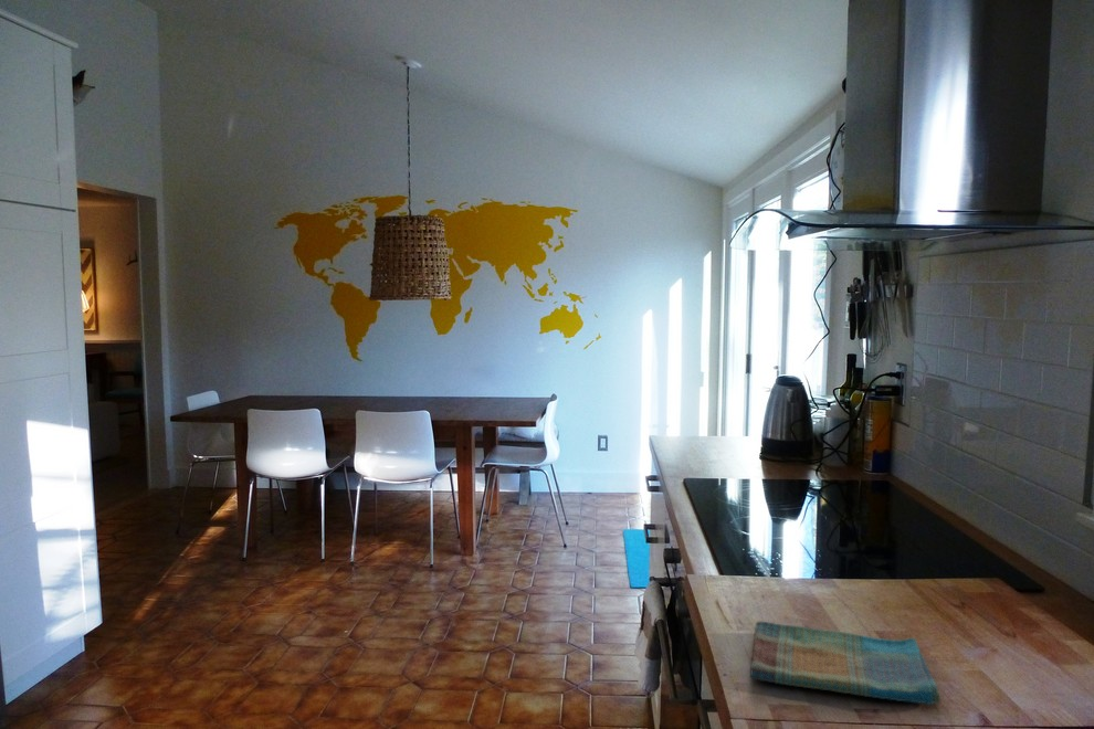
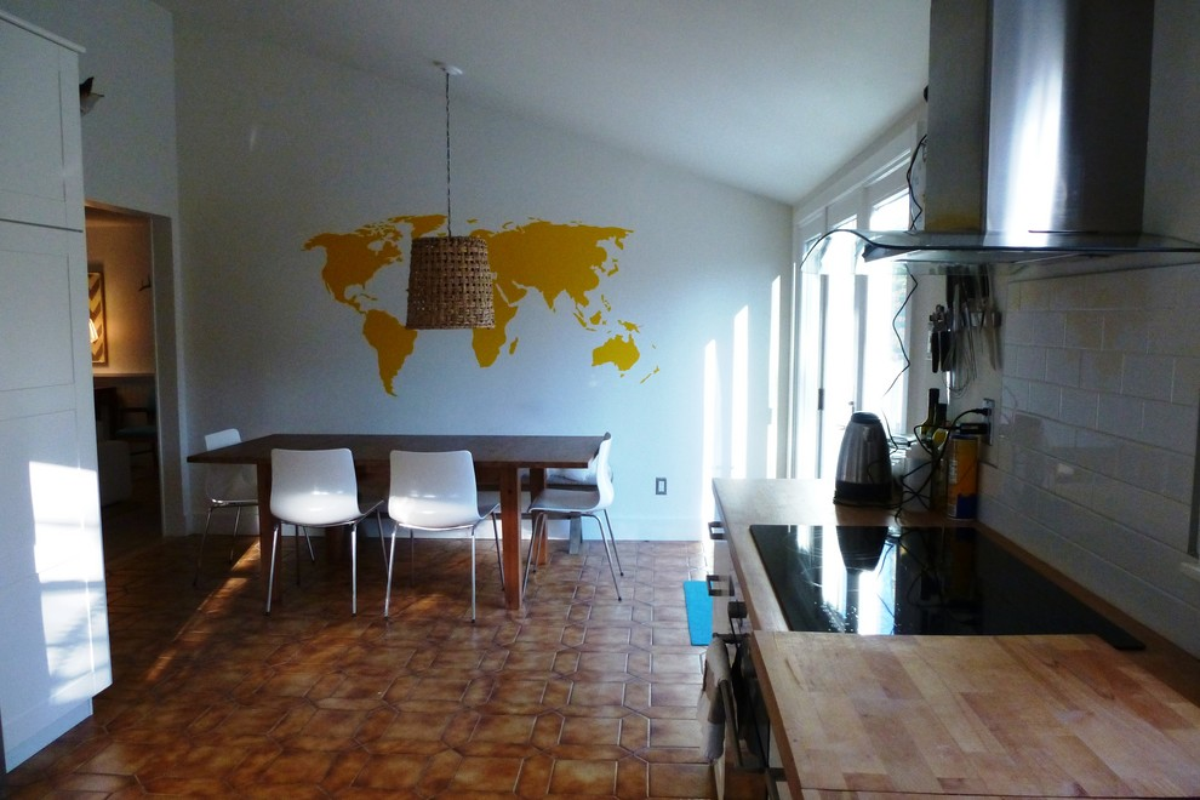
- dish towel [749,621,942,706]
